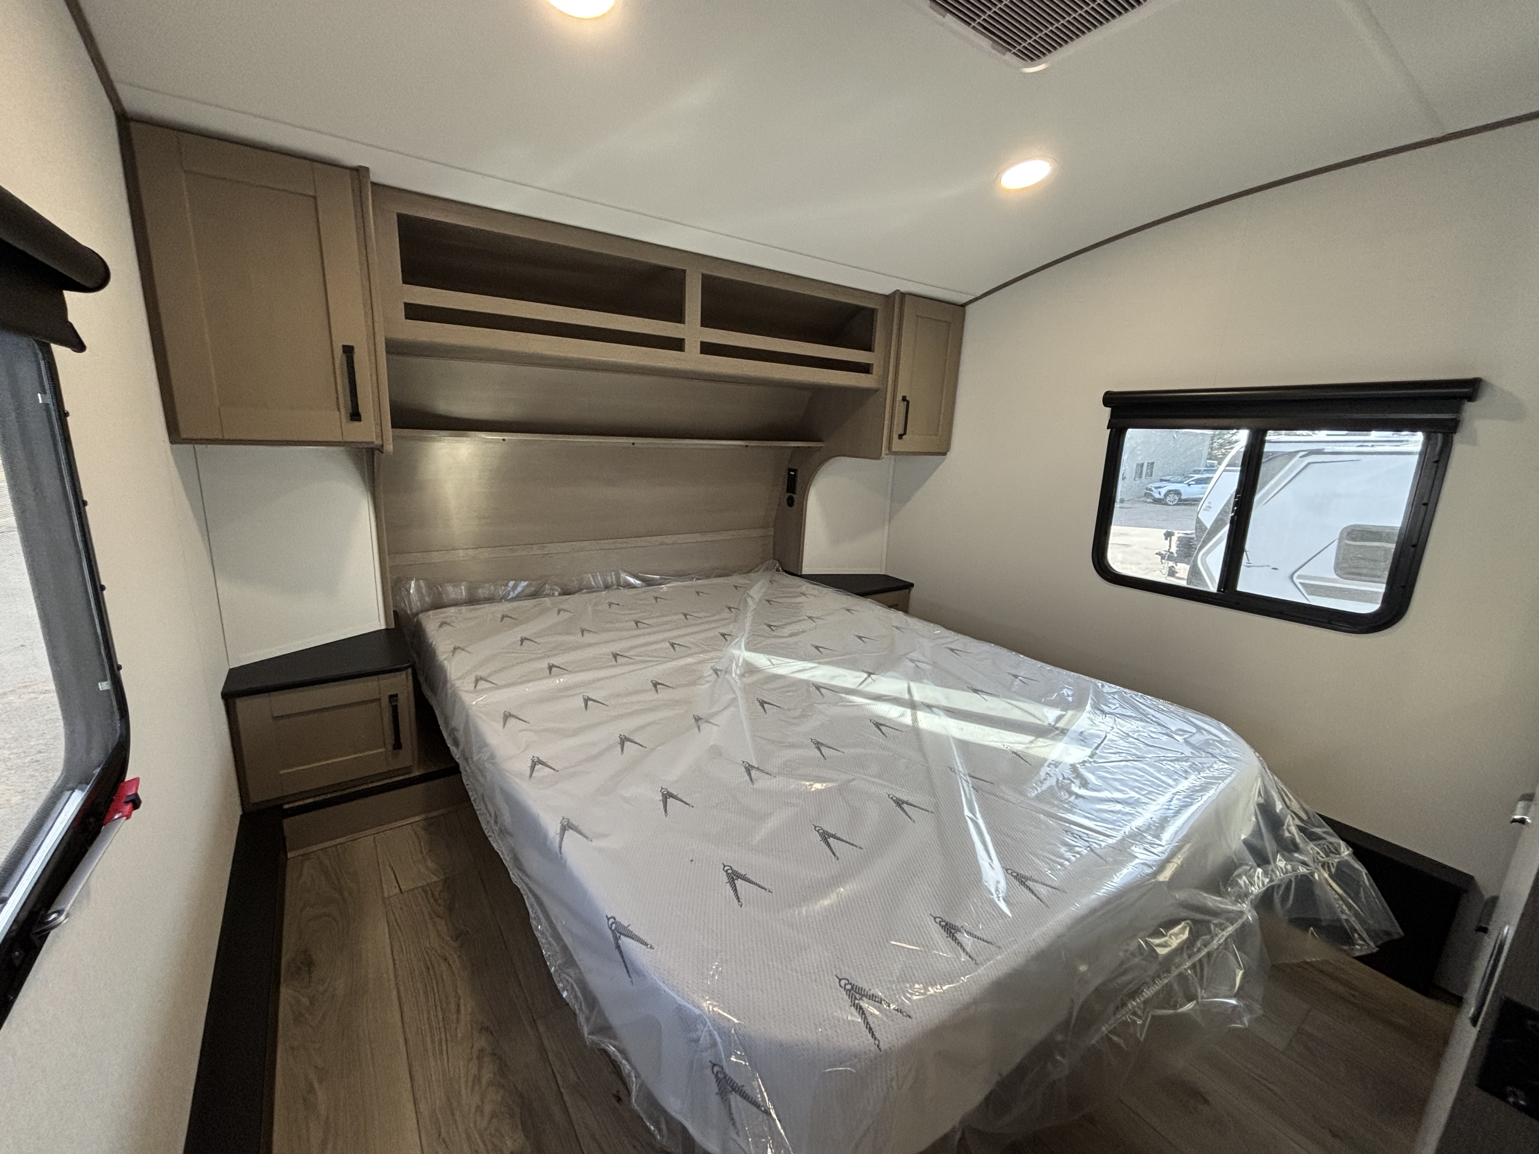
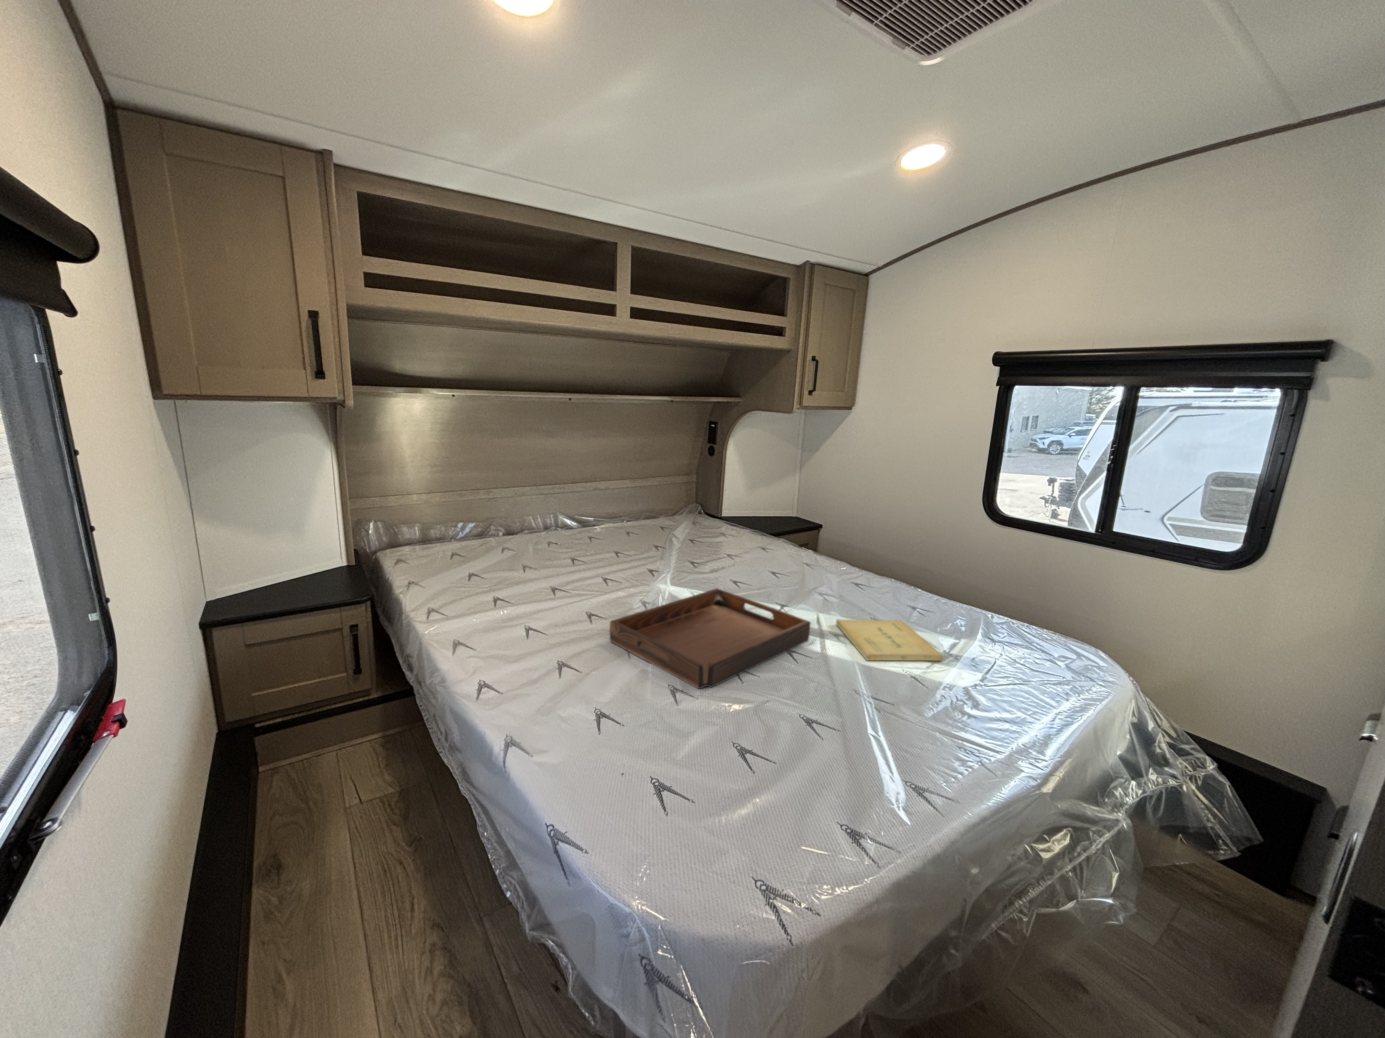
+ serving tray [610,588,811,689]
+ book [835,619,943,661]
